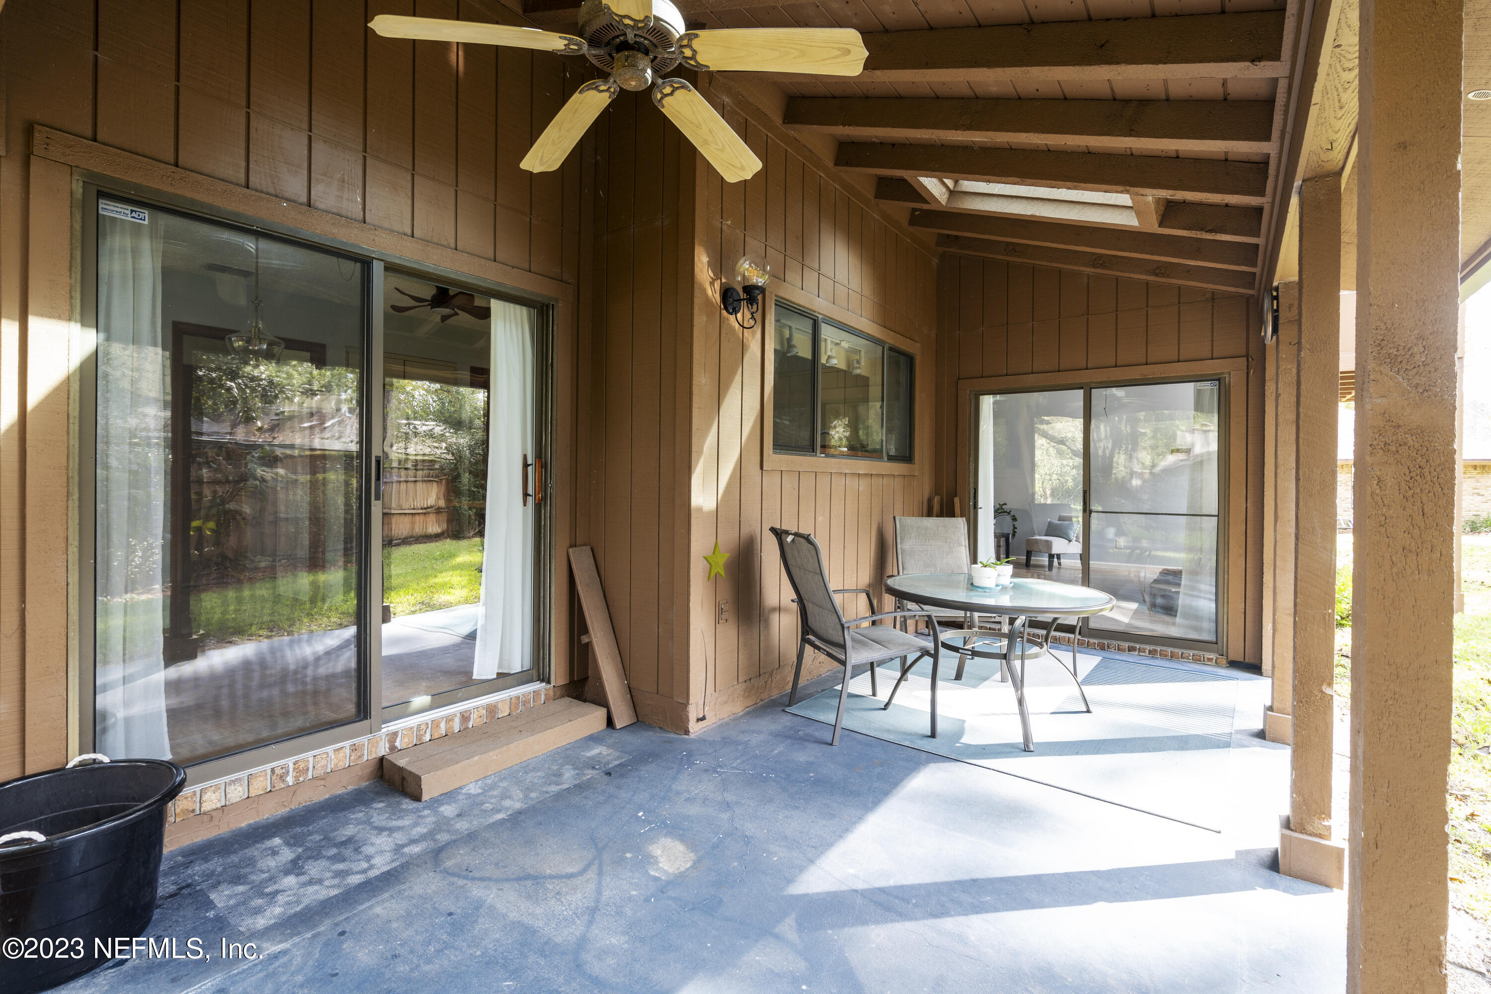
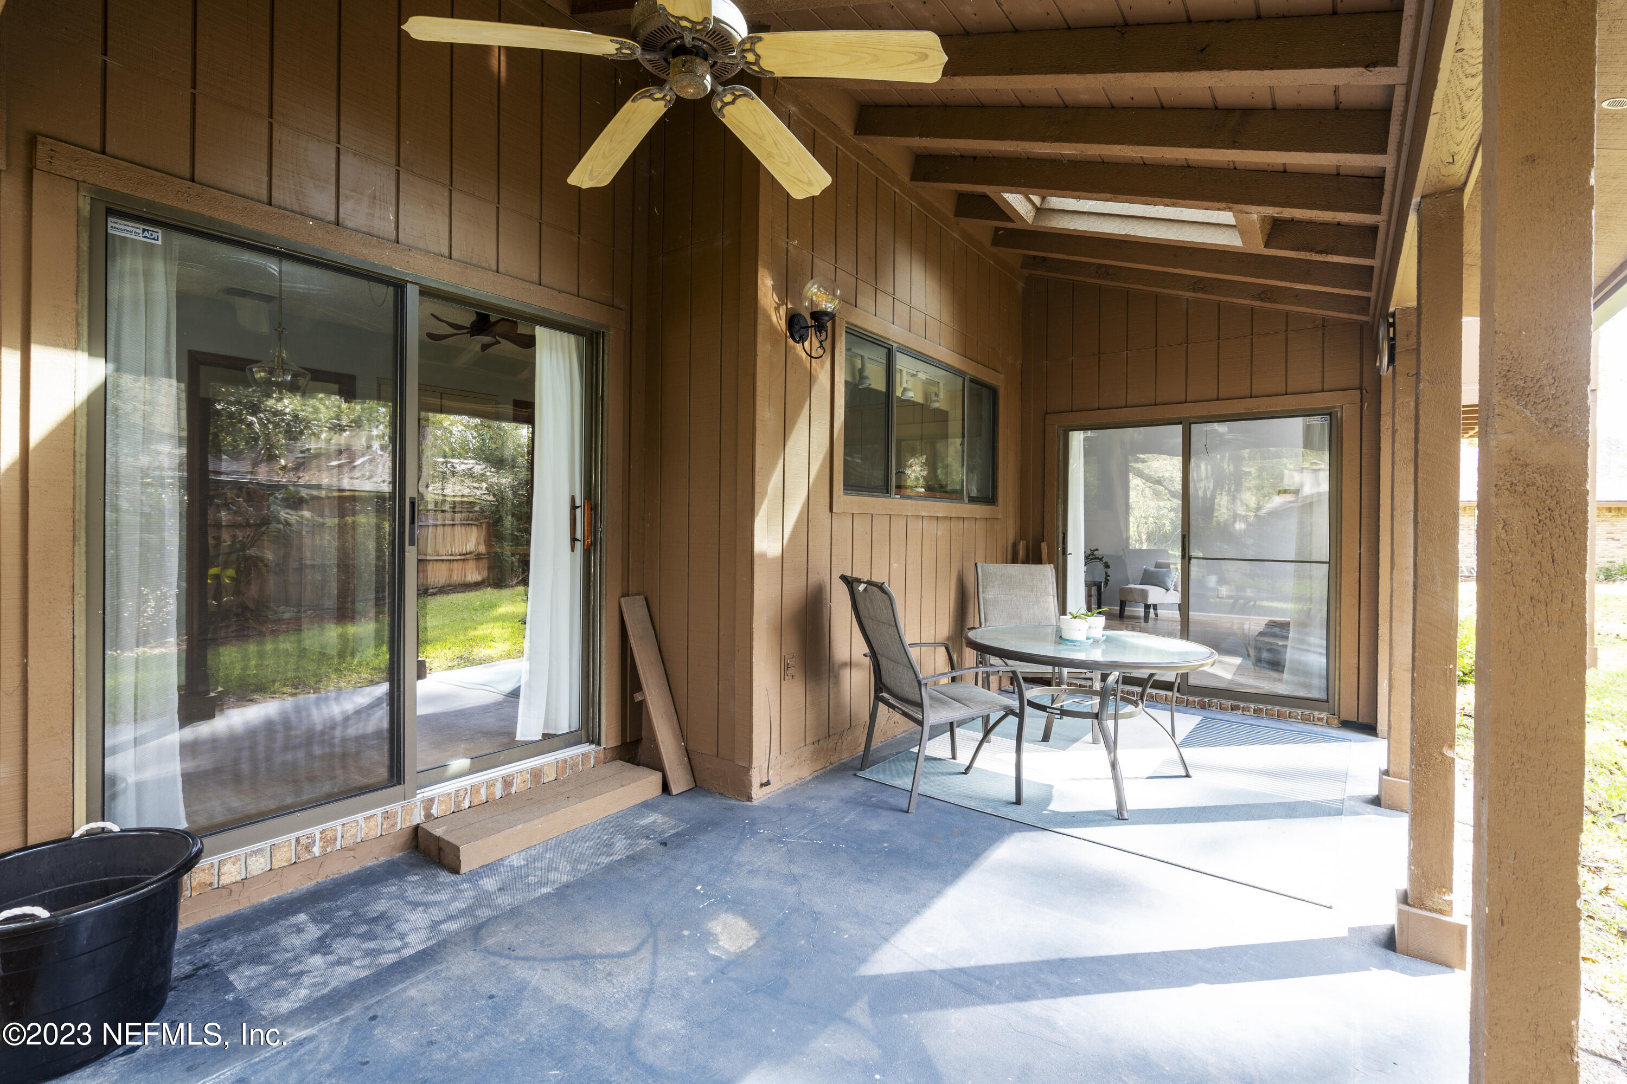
- decorative star [702,539,730,582]
